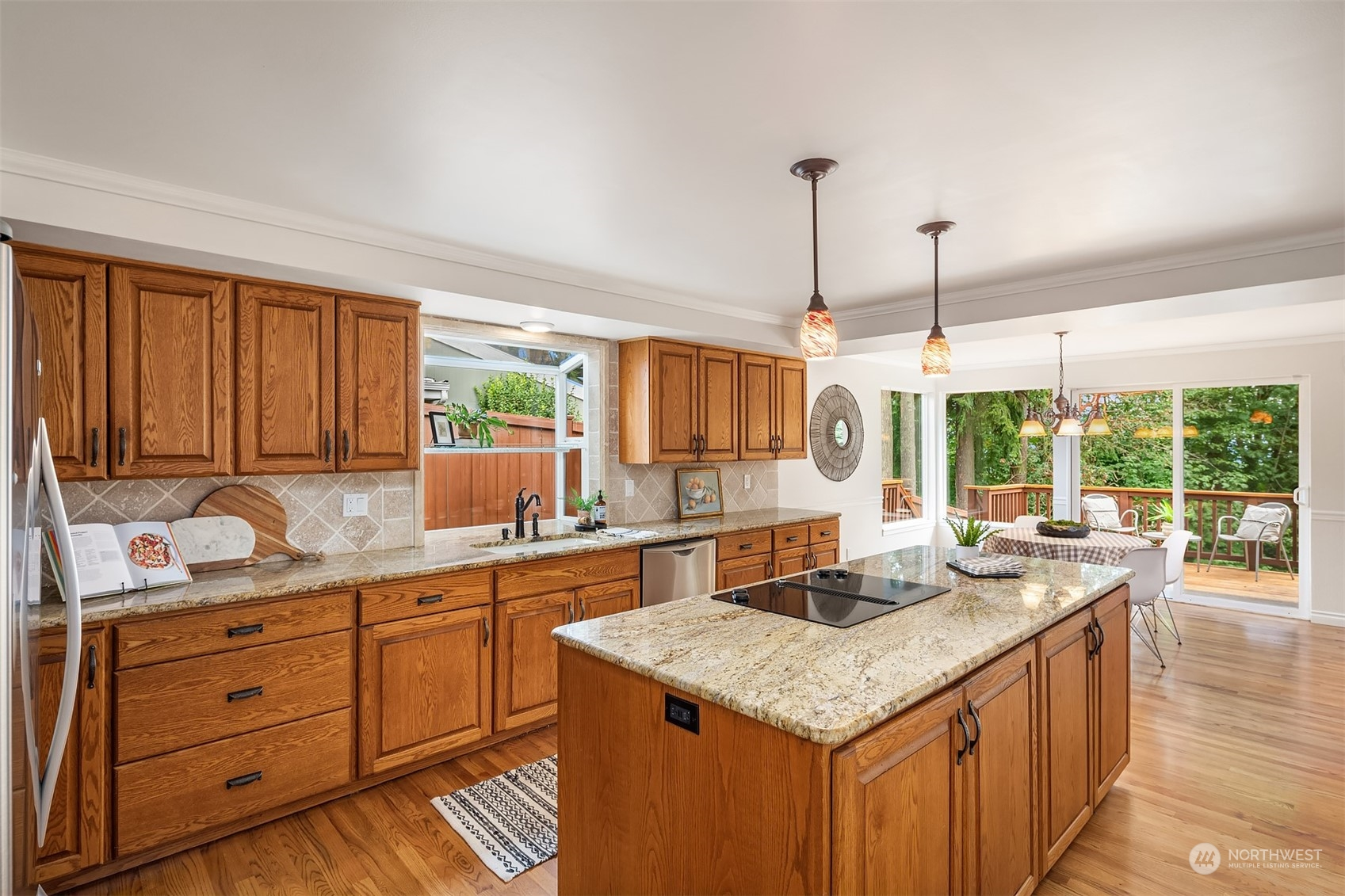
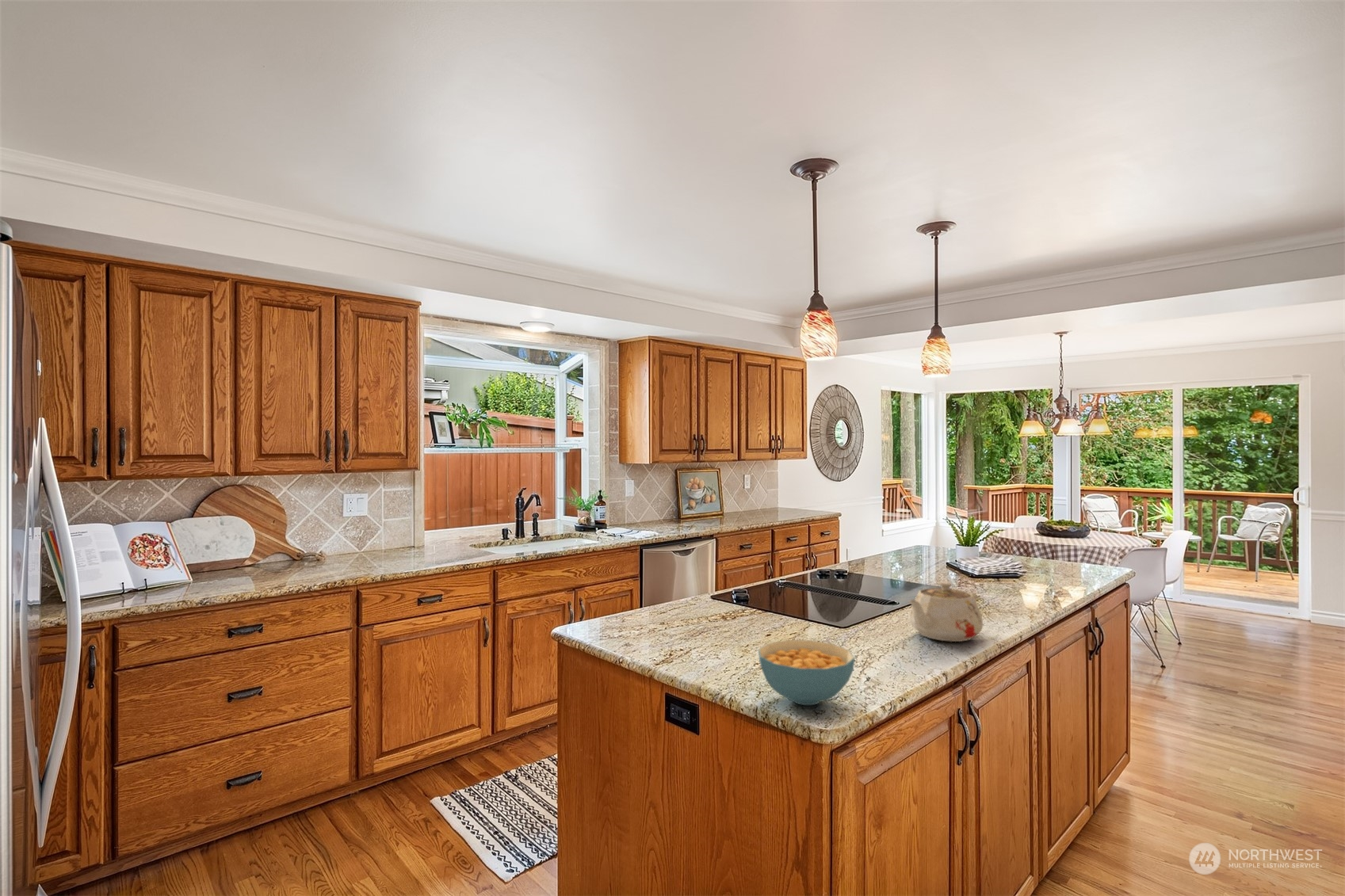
+ cereal bowl [758,639,856,706]
+ teapot [908,581,984,642]
